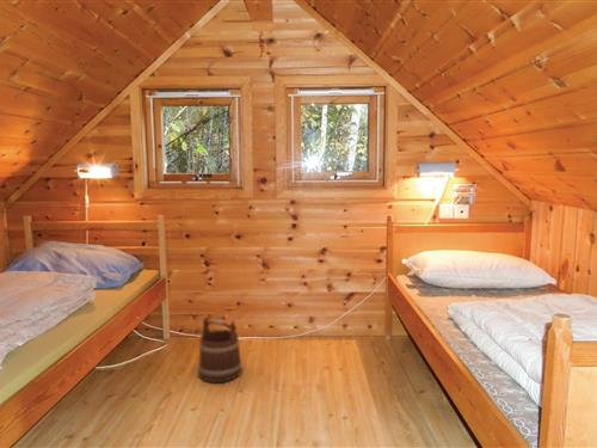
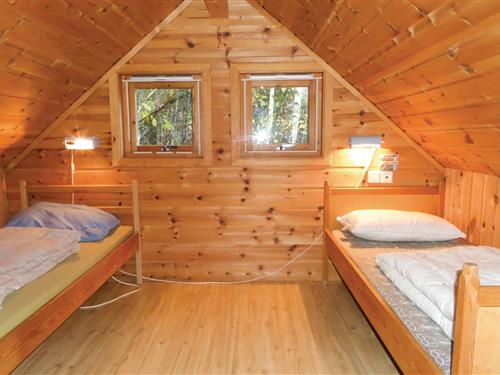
- bucket [197,315,242,383]
